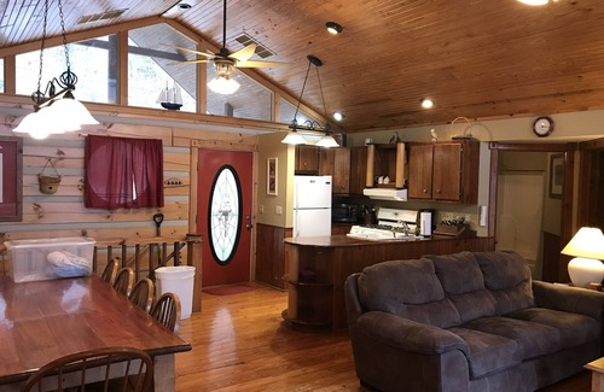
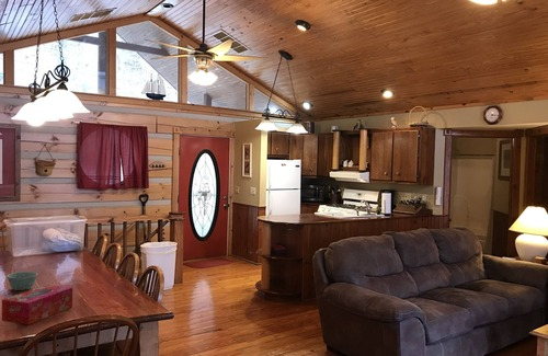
+ tissue box [1,284,73,325]
+ bowl [7,271,38,291]
